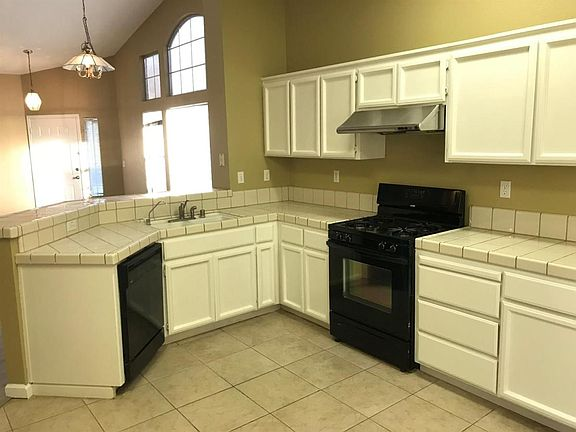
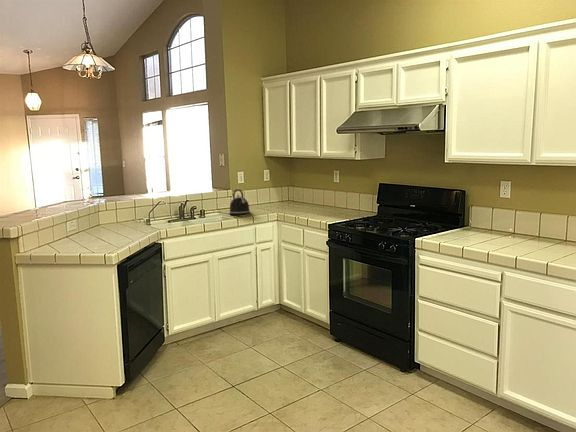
+ kettle [228,188,251,216]
